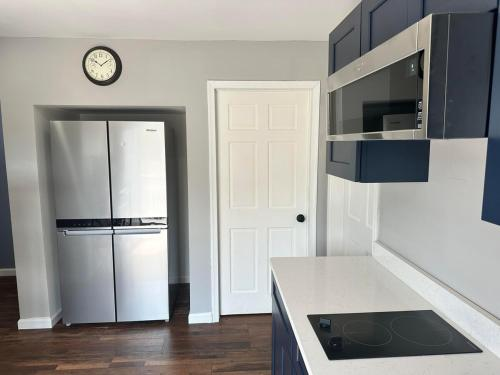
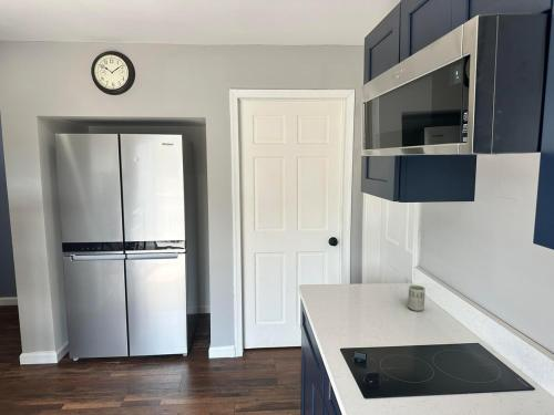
+ cup [407,284,427,312]
